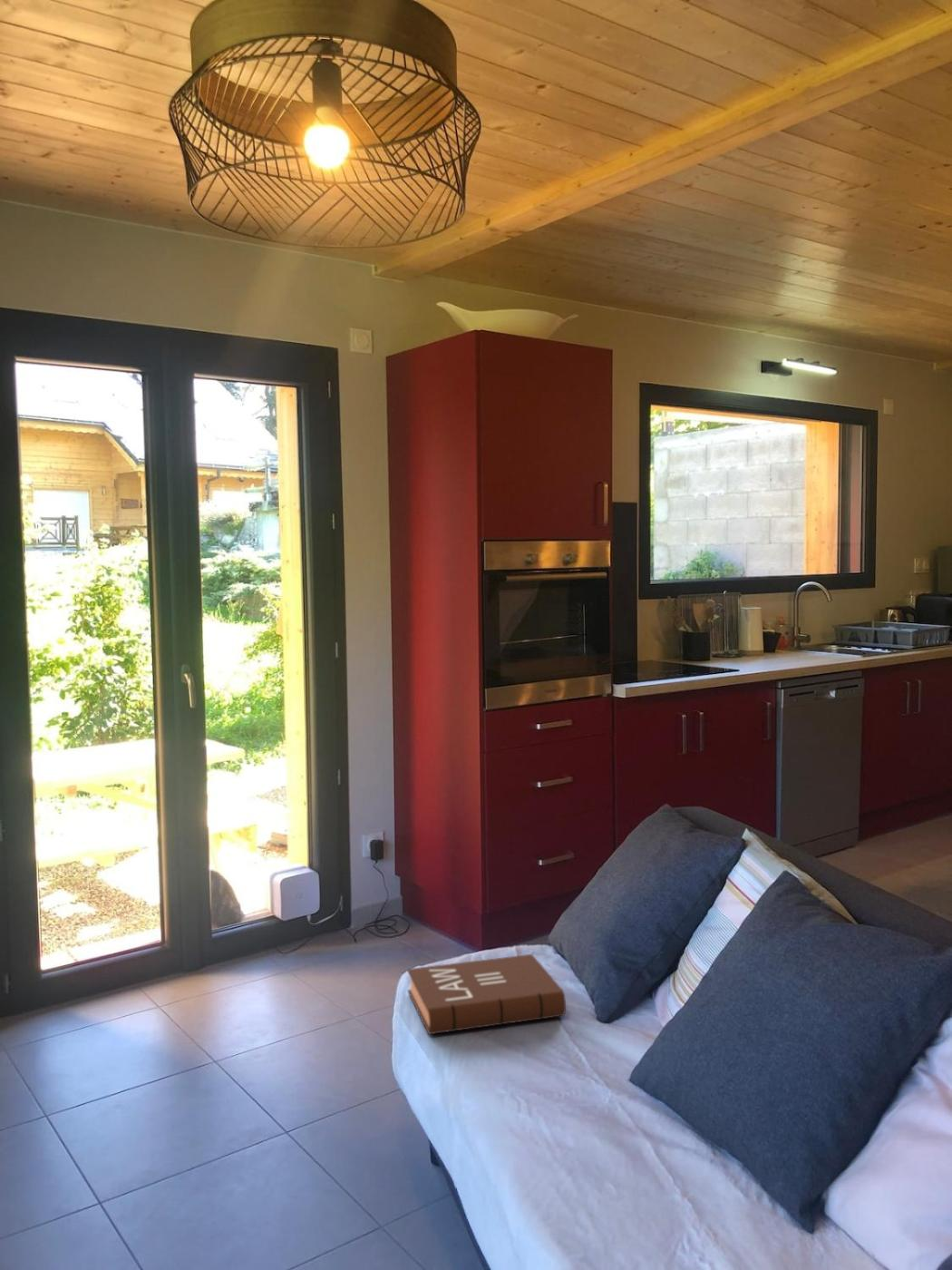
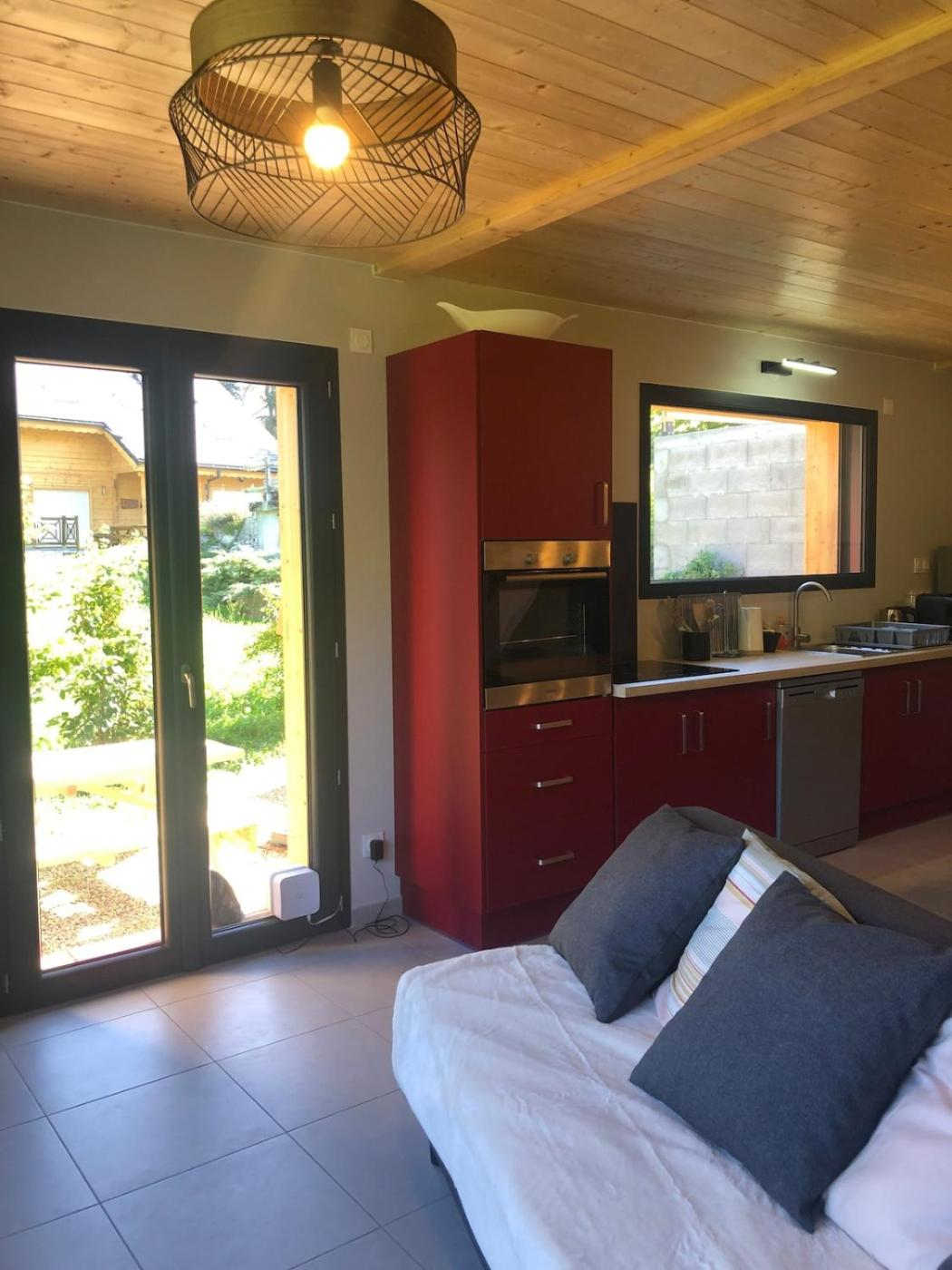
- book [406,953,567,1035]
